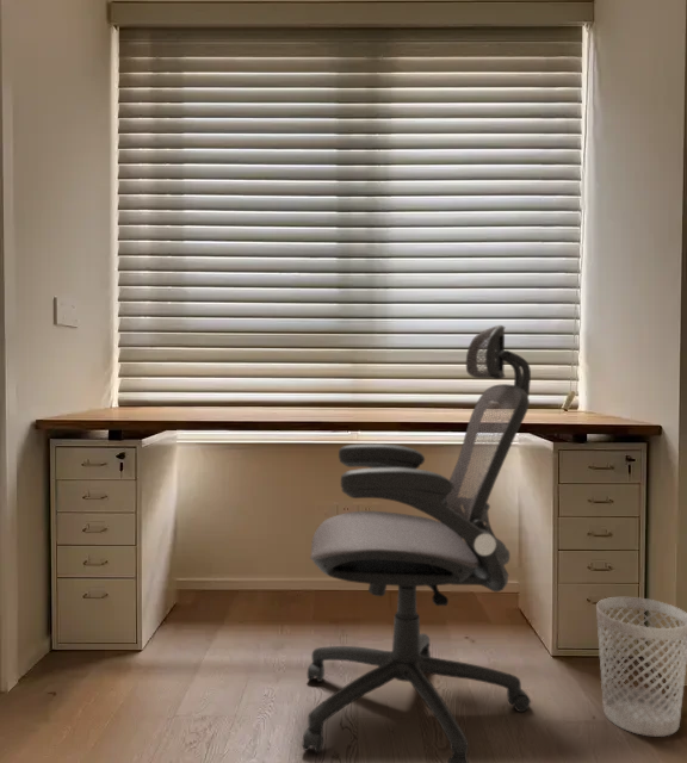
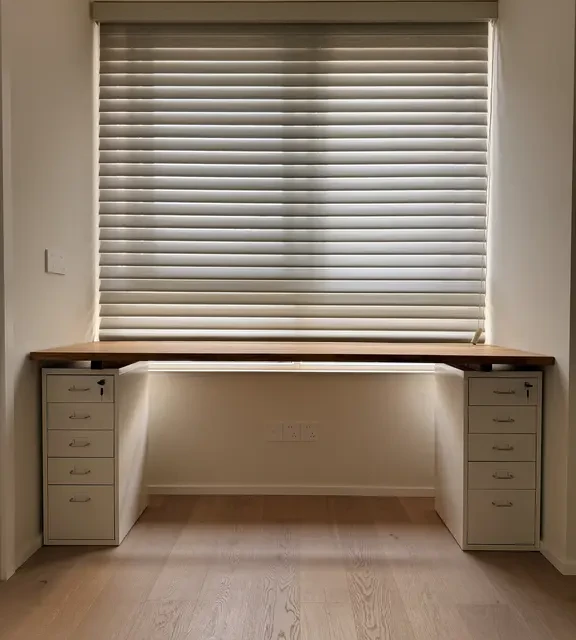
- chair [301,324,532,763]
- wastebasket [595,596,687,738]
